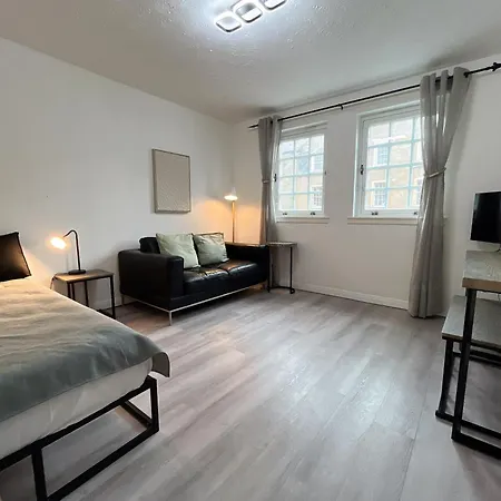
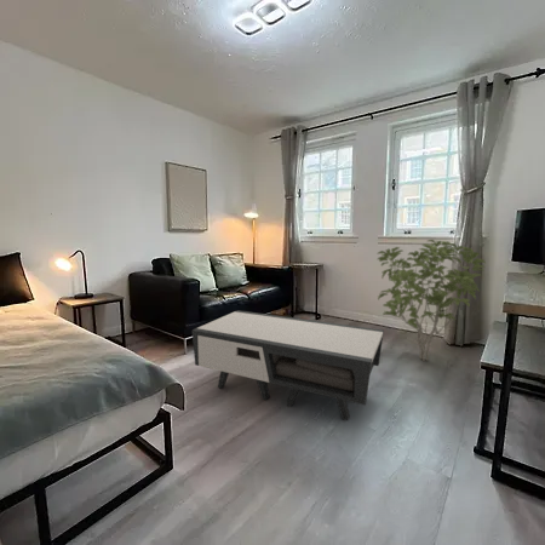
+ coffee table [191,309,385,421]
+ shrub [375,239,487,362]
